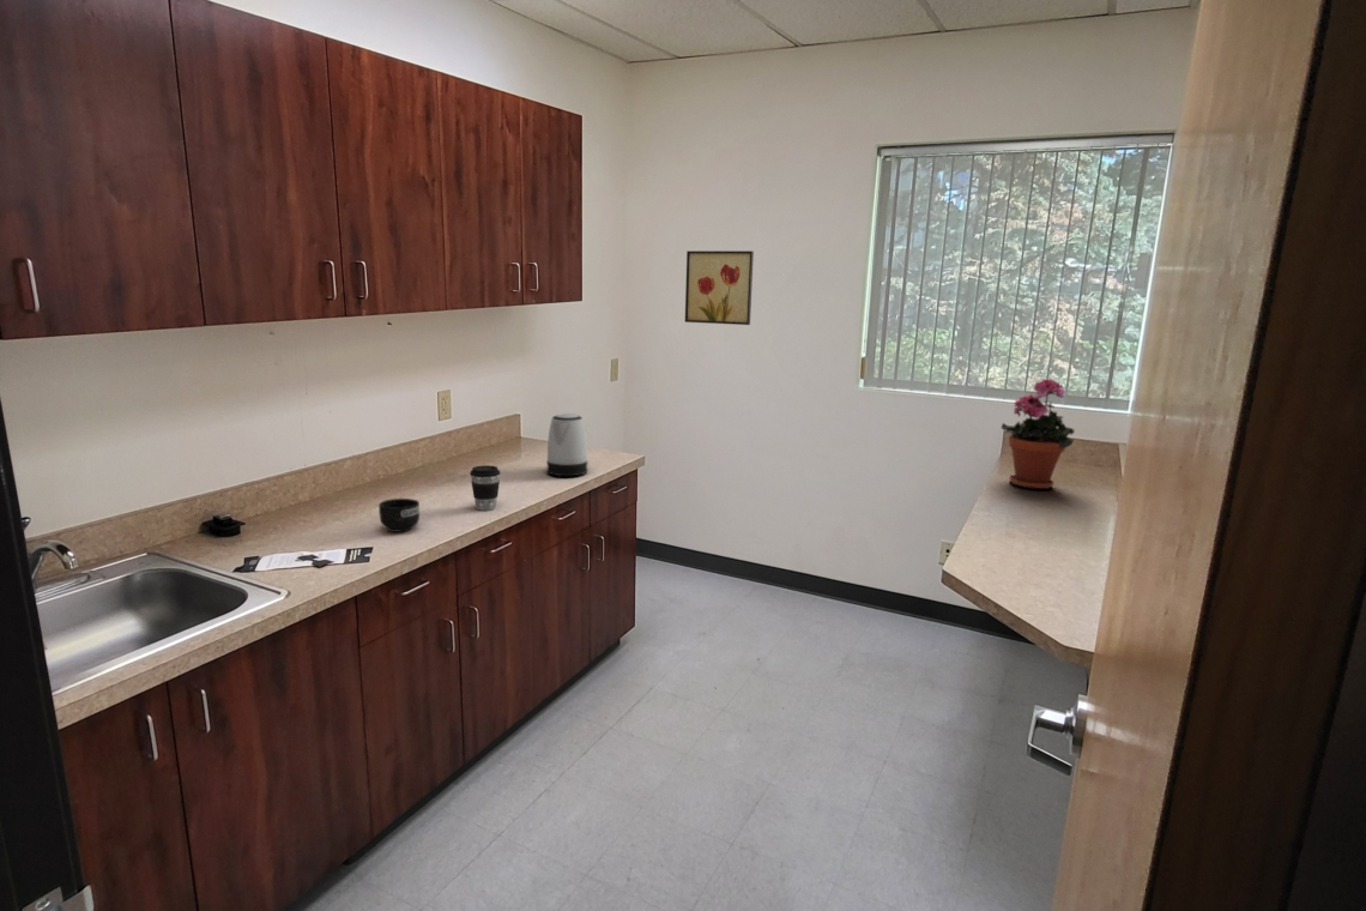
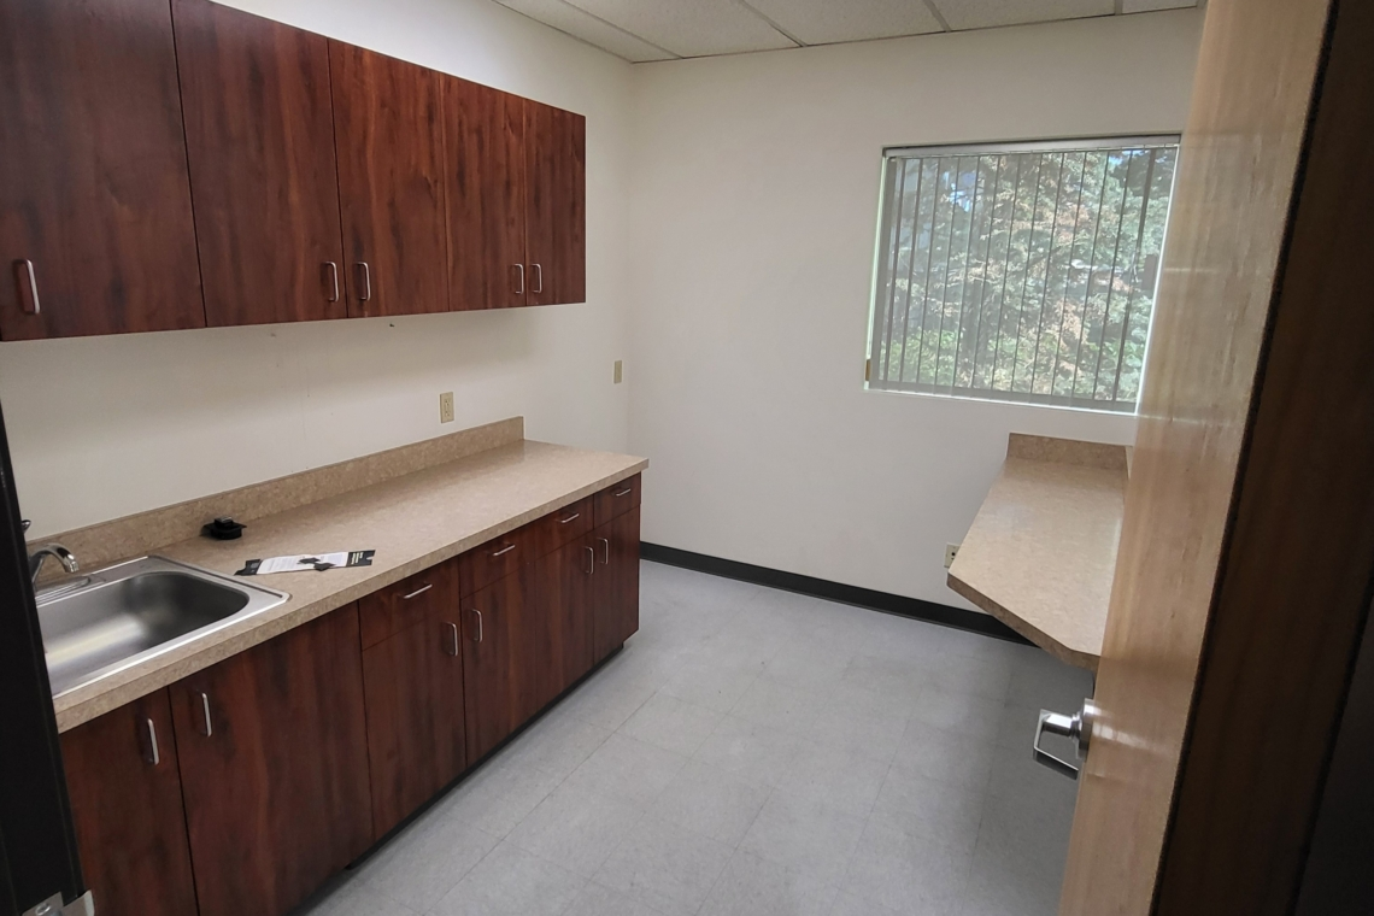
- potted plant [1001,376,1075,490]
- mug [377,497,421,533]
- wall art [684,249,755,326]
- kettle [545,412,588,477]
- coffee cup [470,464,501,512]
